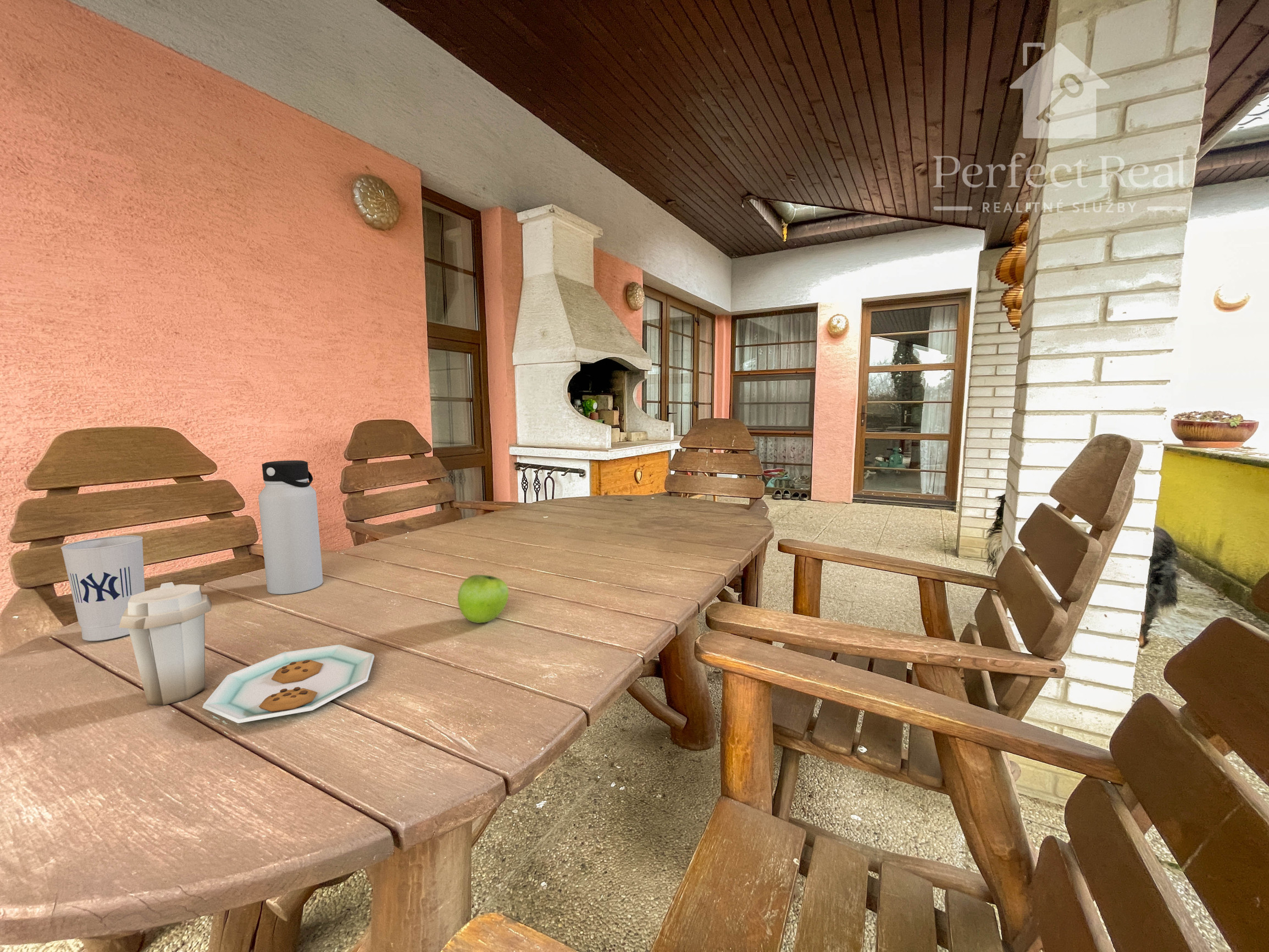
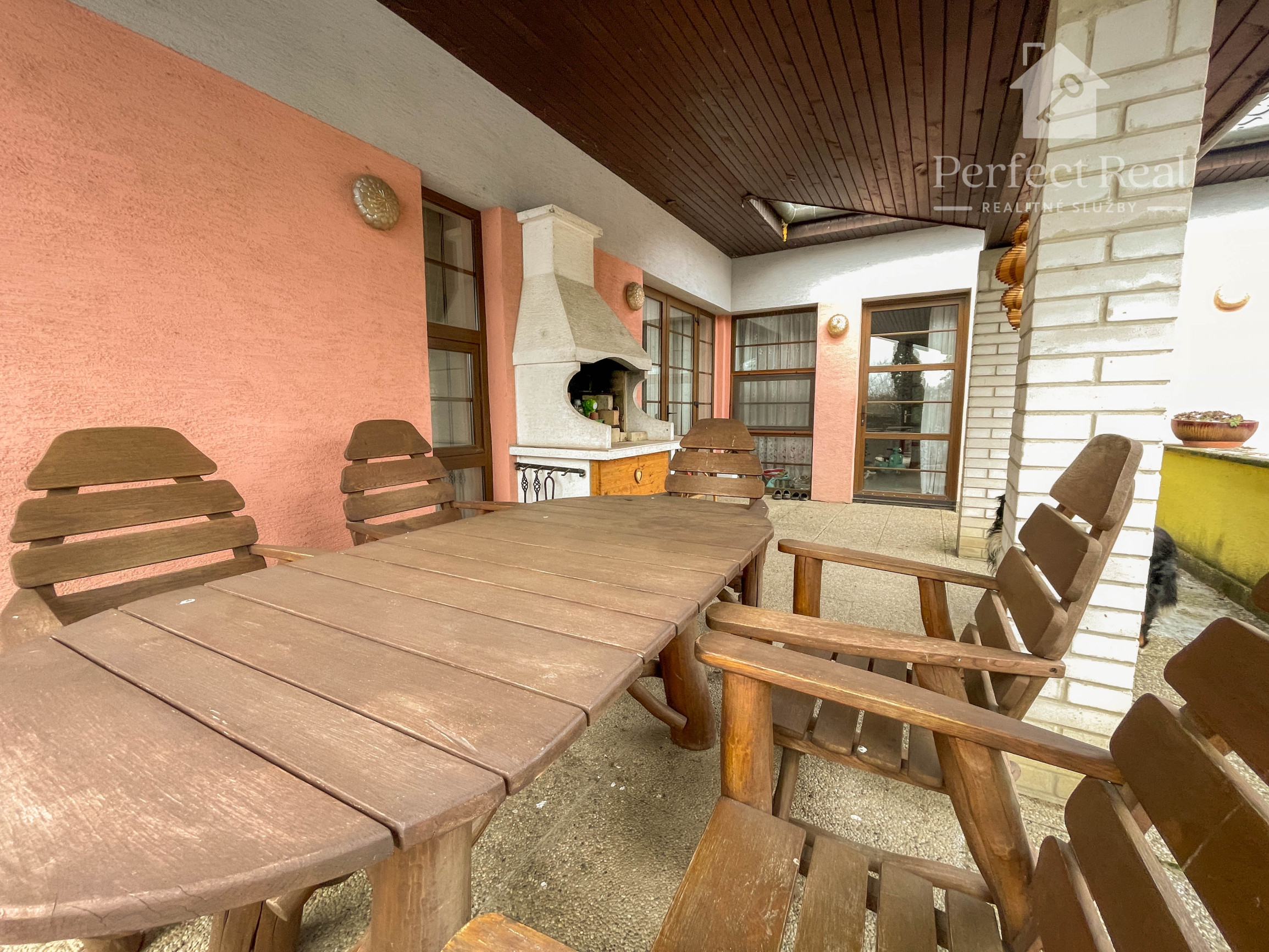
- water bottle [258,460,323,595]
- cup [60,535,145,641]
- fruit [457,574,509,624]
- plate [119,582,375,724]
